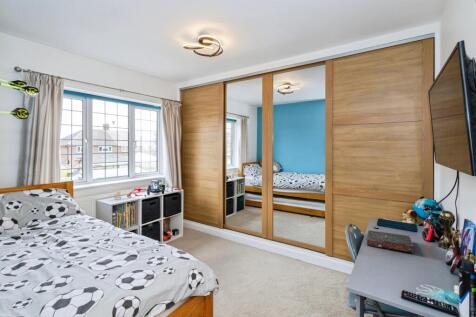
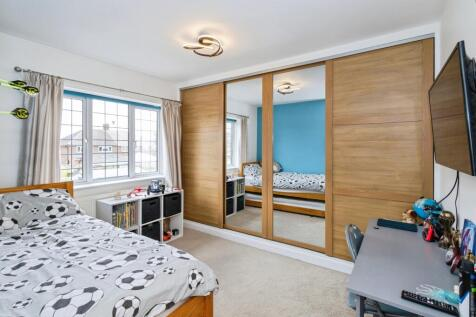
- book [366,229,414,254]
